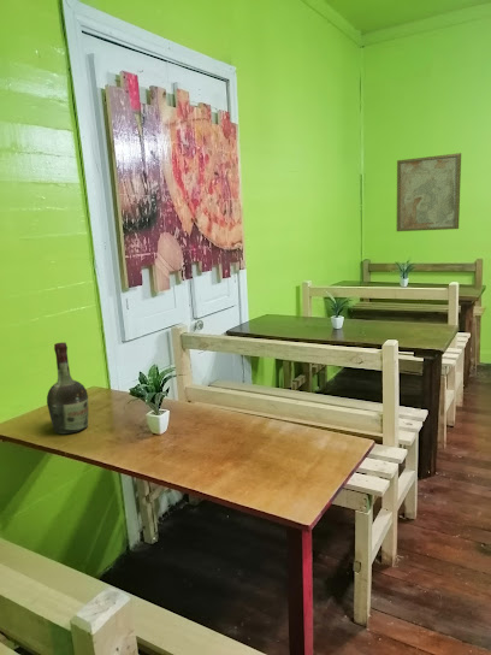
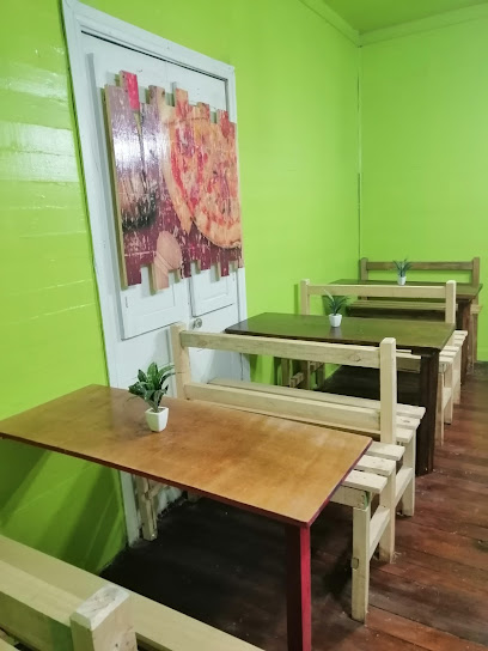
- cognac bottle [46,341,90,435]
- wall art [396,152,462,232]
